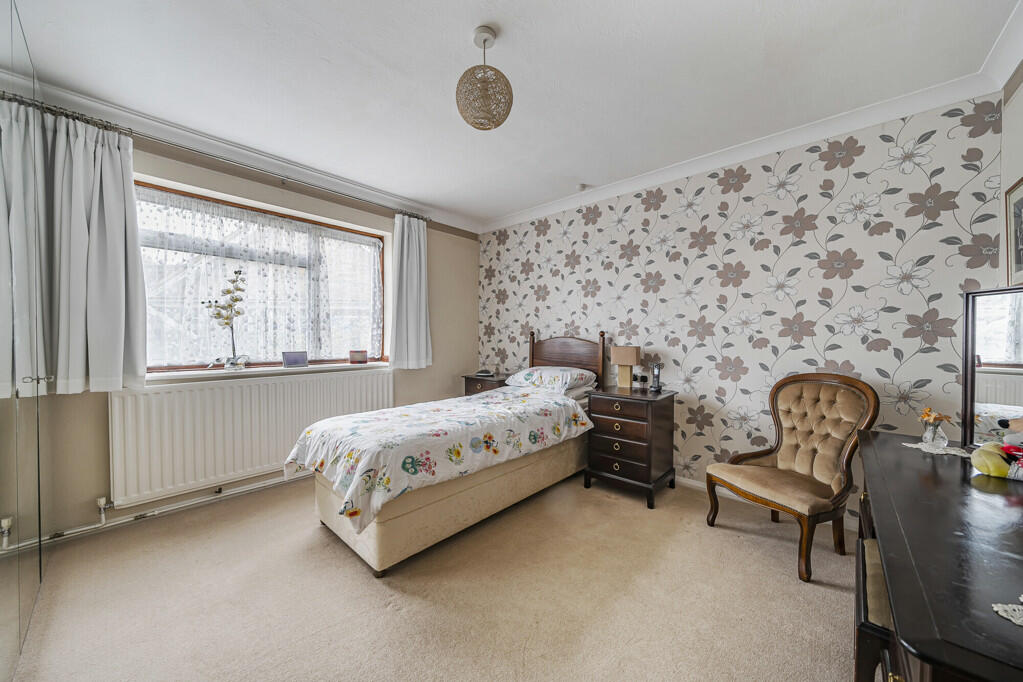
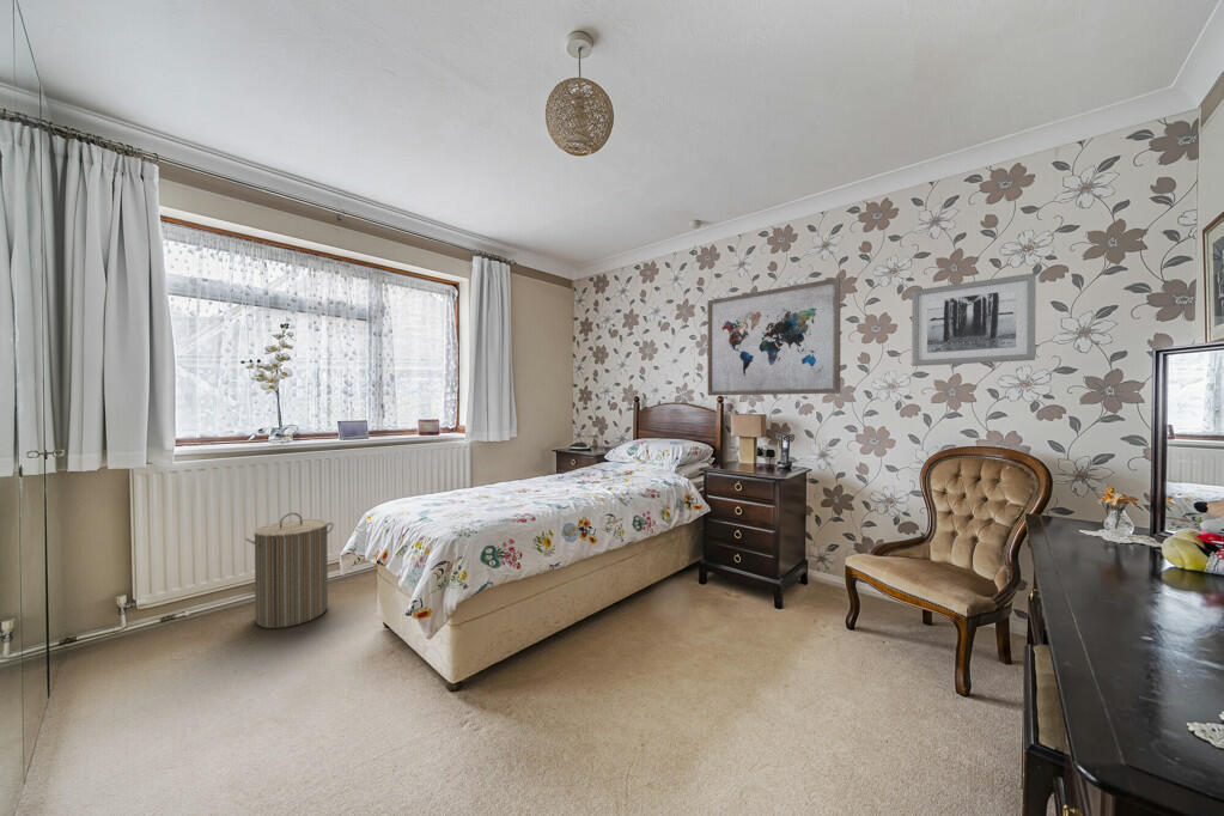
+ wall art [707,276,841,397]
+ wall art [911,272,1037,367]
+ laundry hamper [244,512,335,629]
